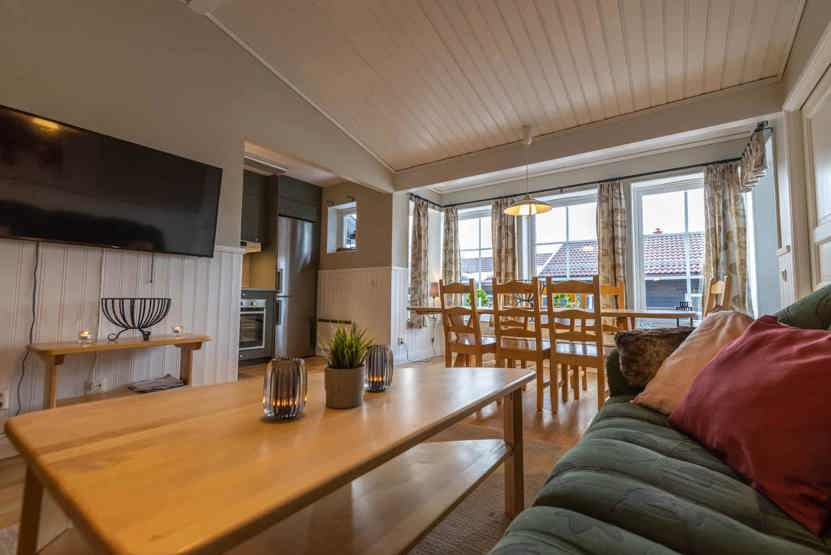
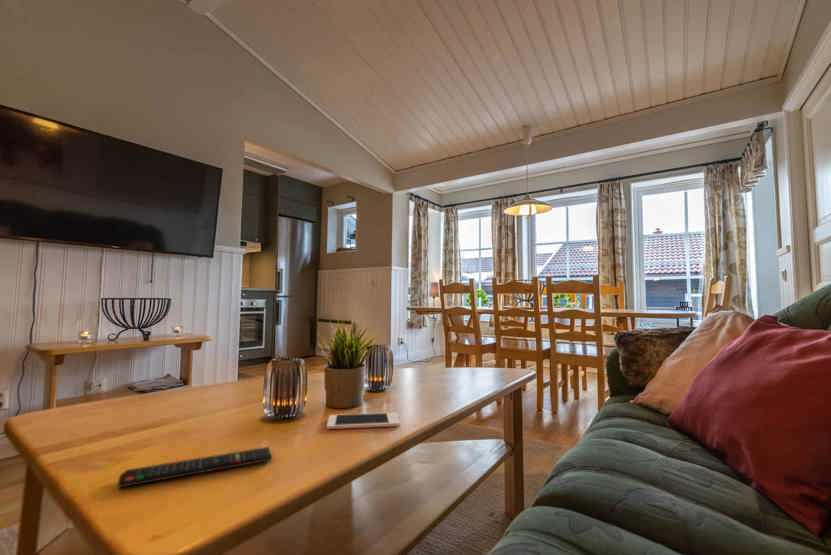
+ cell phone [326,412,401,430]
+ remote control [117,446,273,489]
